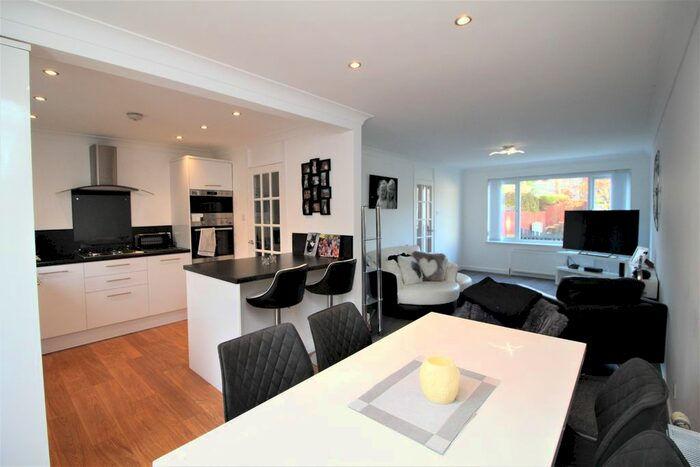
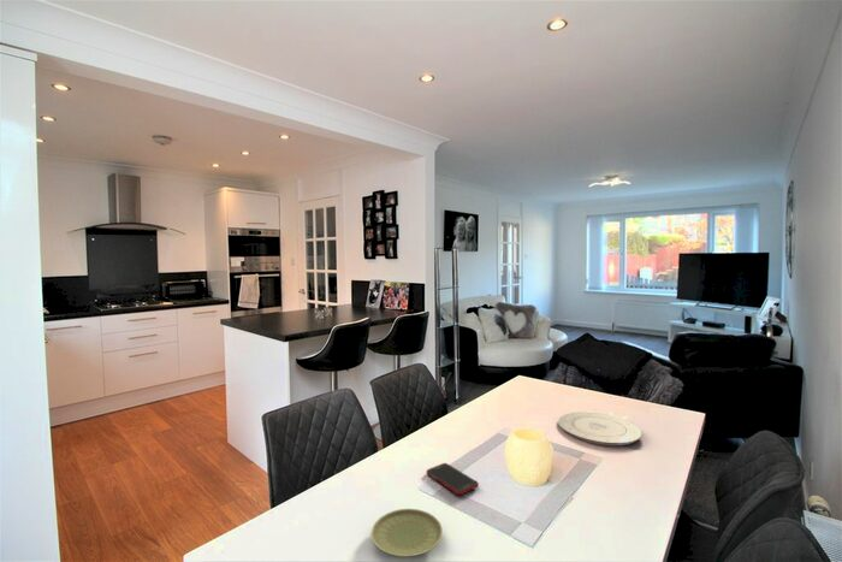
+ cell phone [426,462,480,496]
+ plate [557,410,644,446]
+ plate [370,508,444,557]
